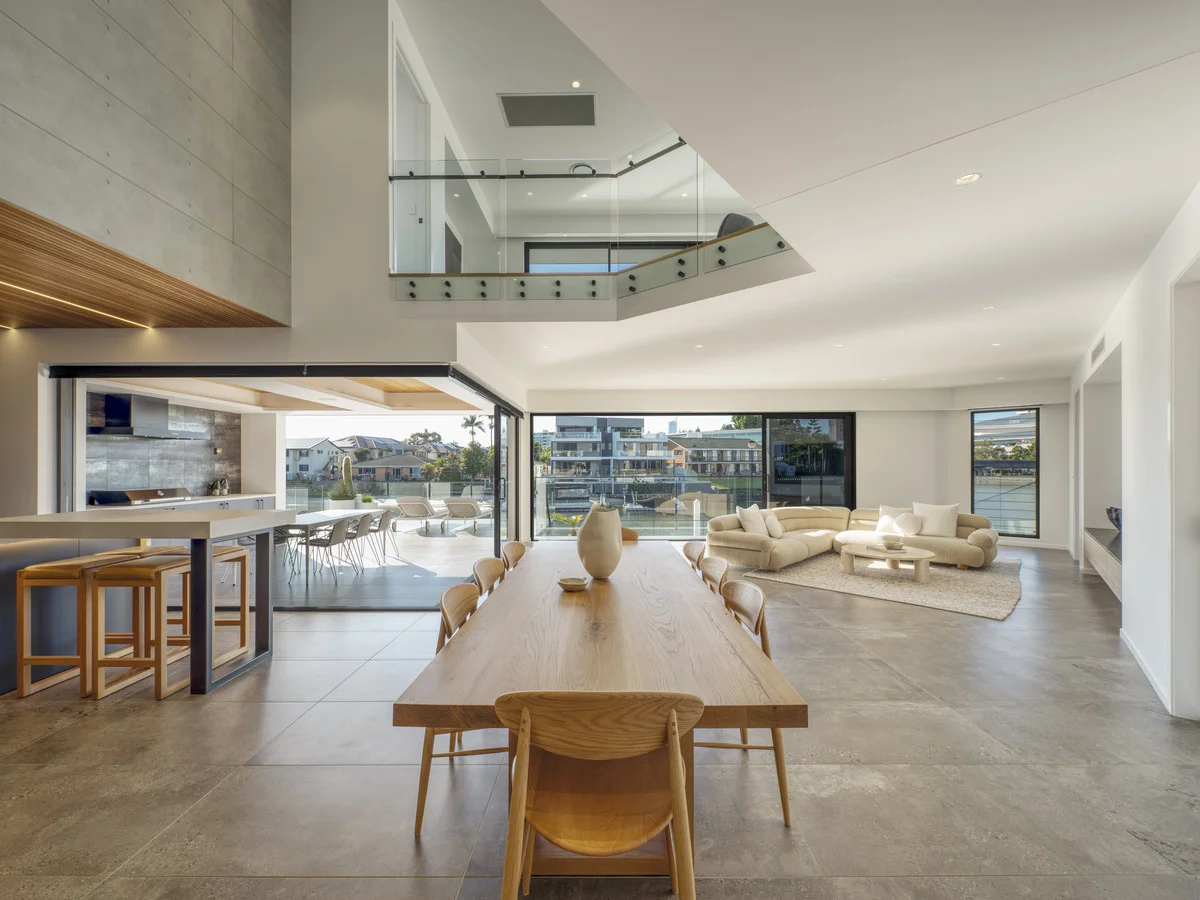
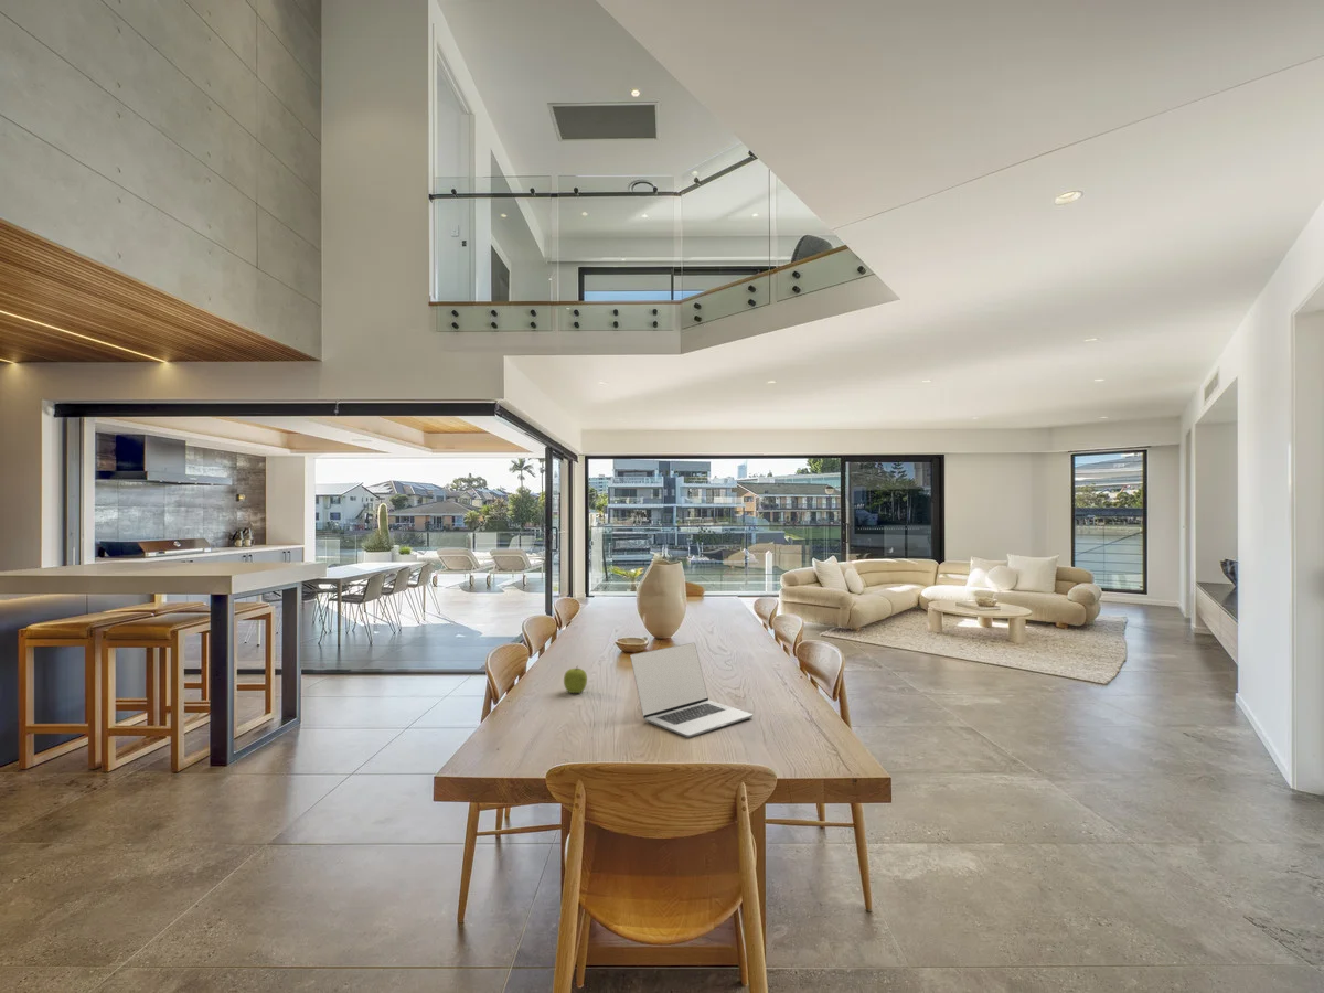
+ laptop [629,642,754,739]
+ fruit [563,665,588,694]
